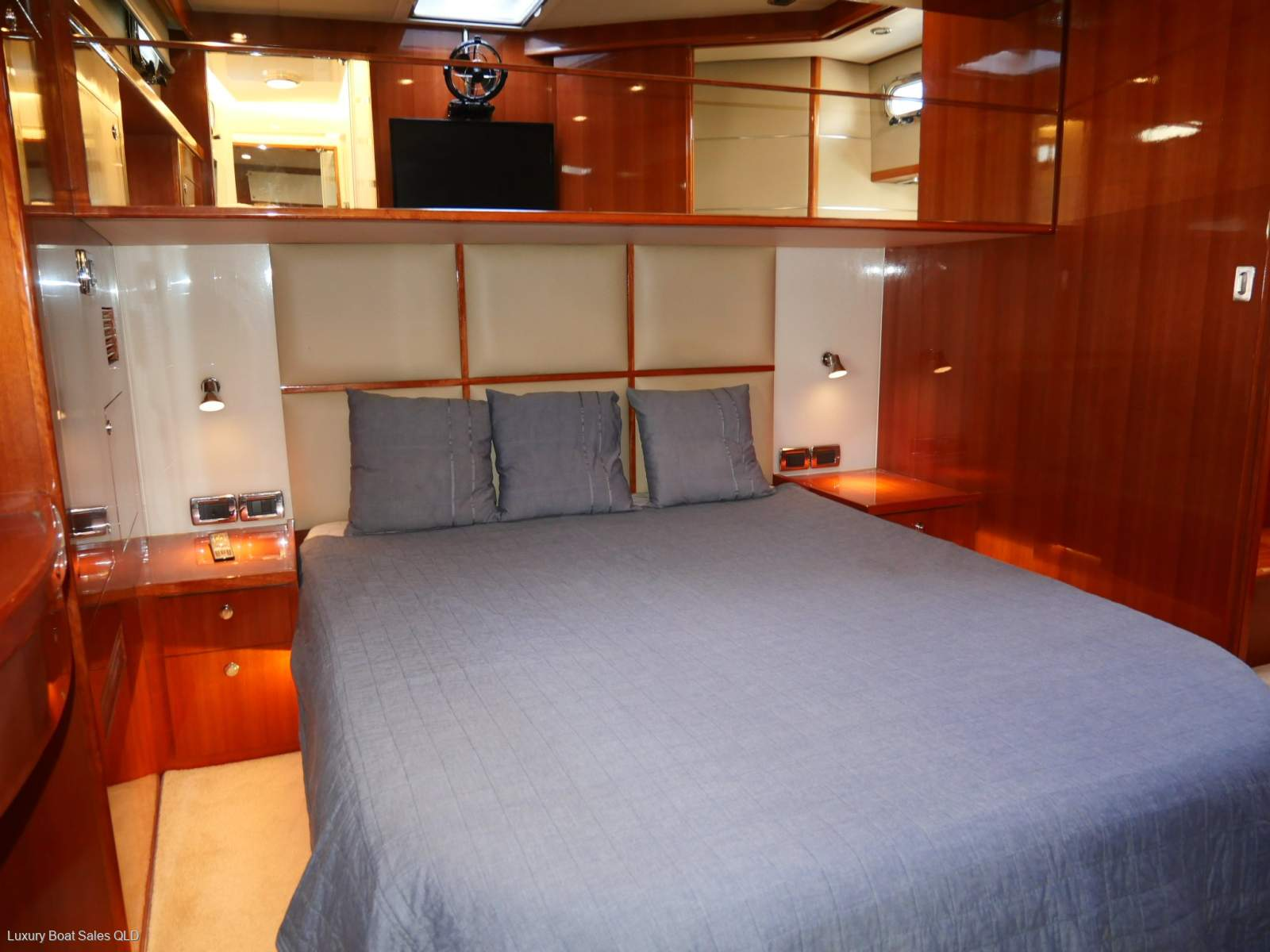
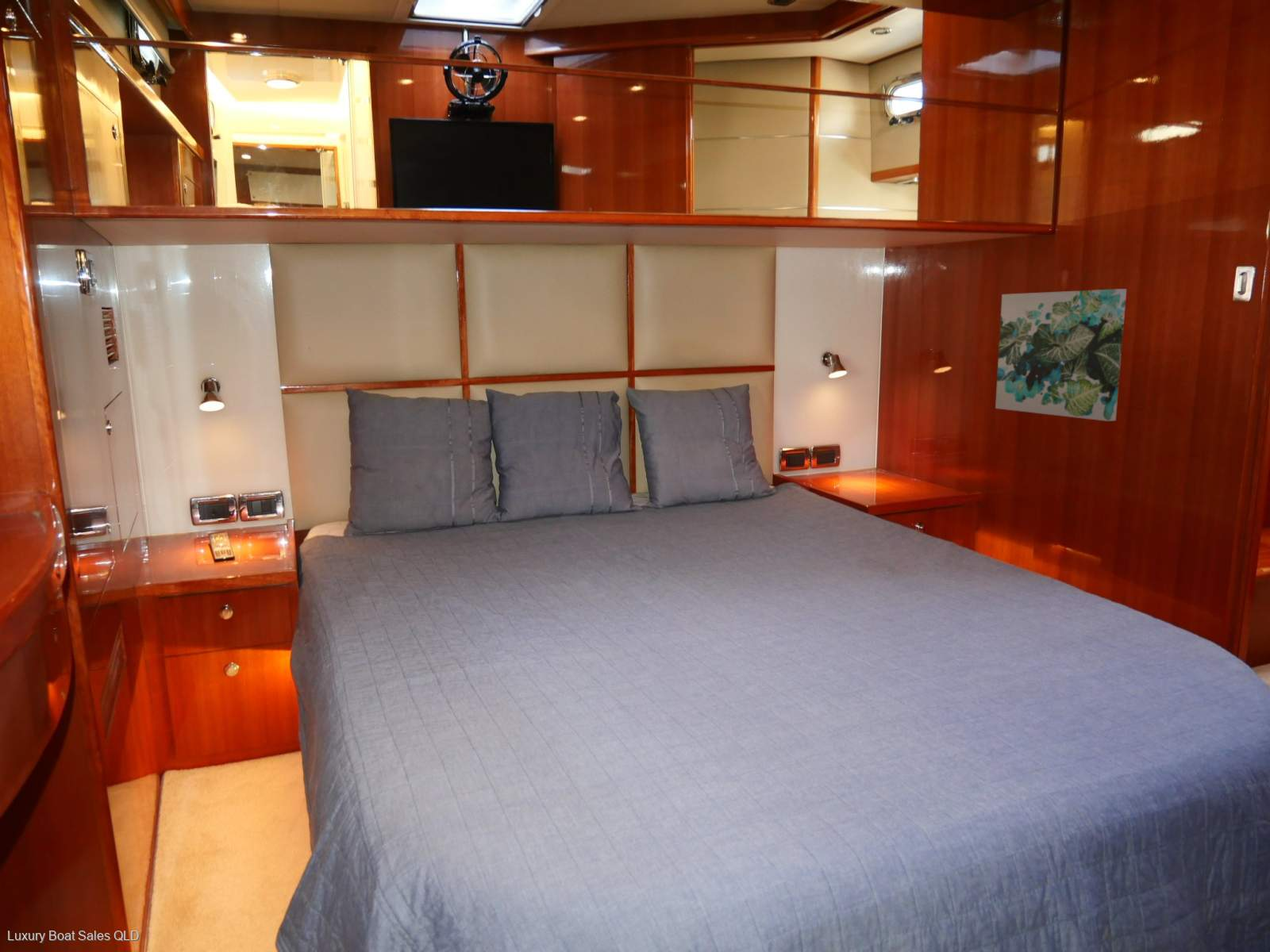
+ wall art [995,288,1127,422]
